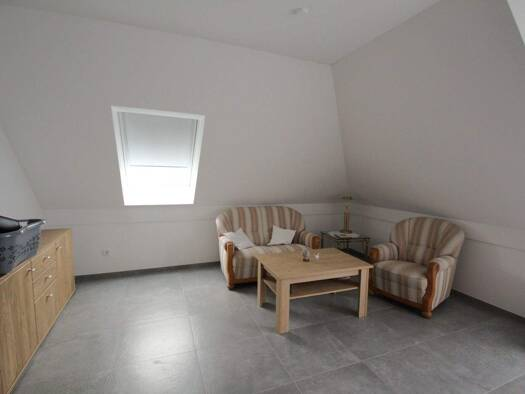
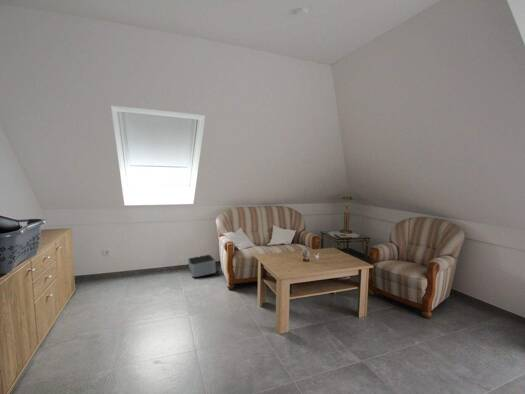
+ storage bin [187,254,217,278]
